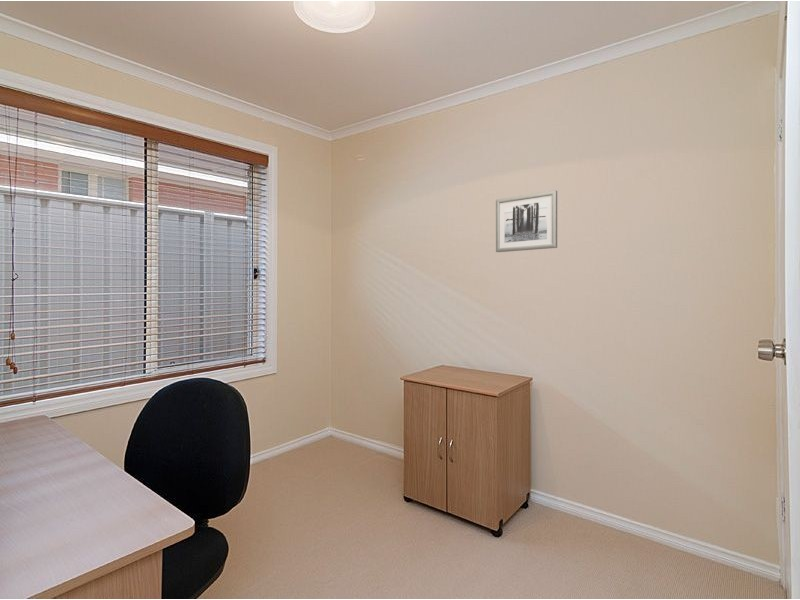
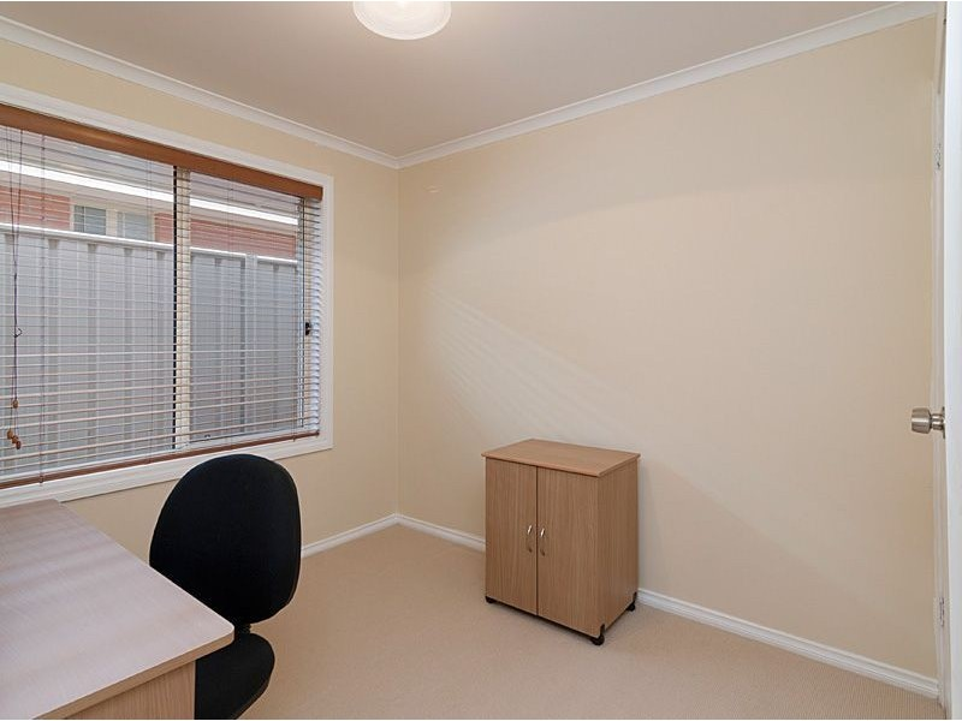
- wall art [495,189,558,253]
